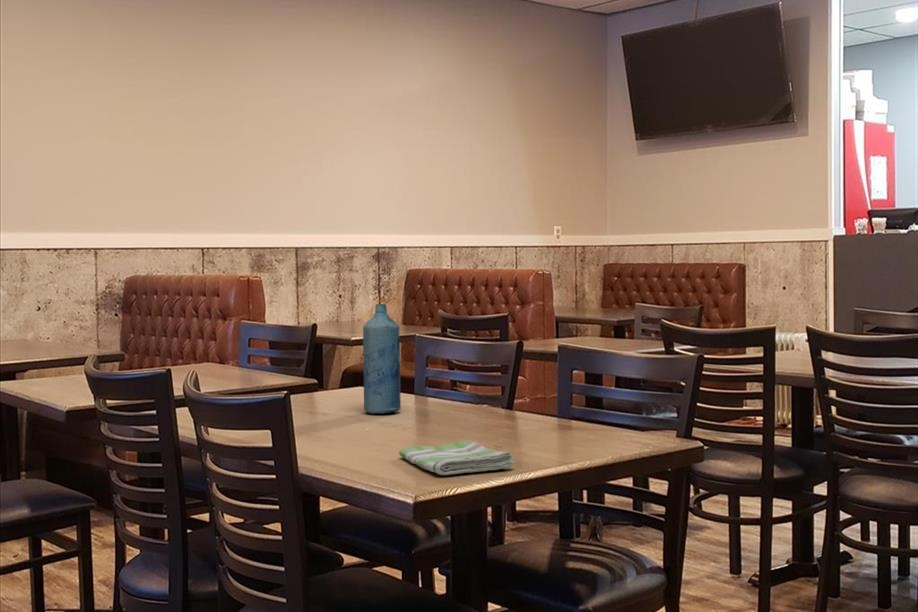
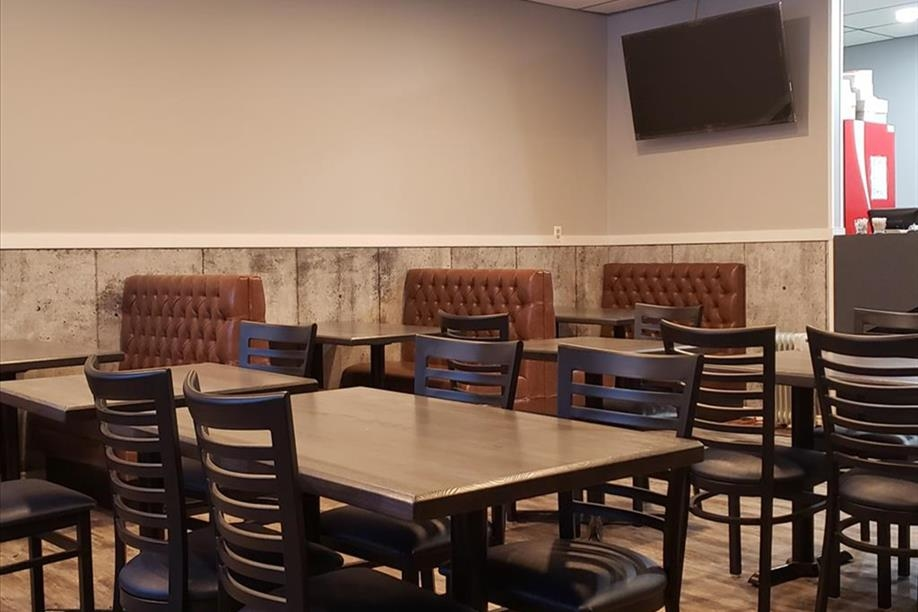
- bottle [362,303,402,415]
- dish towel [398,439,516,476]
